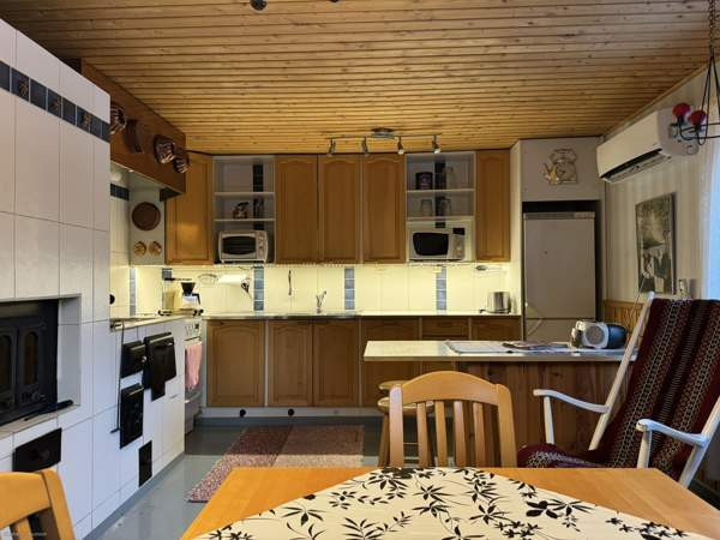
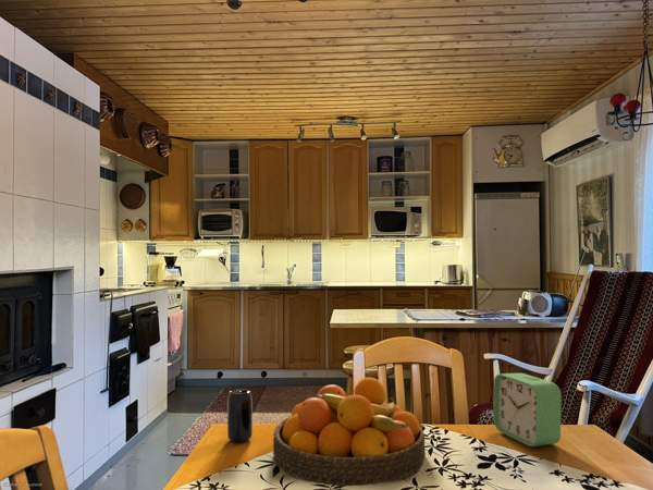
+ alarm clock [492,372,563,448]
+ fruit bowl [272,376,427,487]
+ beverage can [226,388,254,444]
